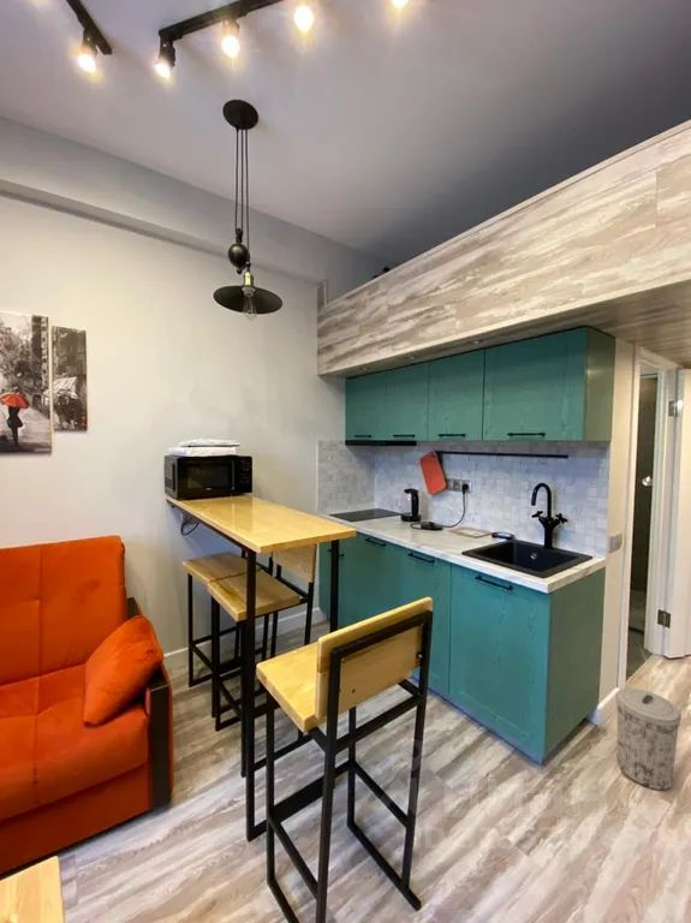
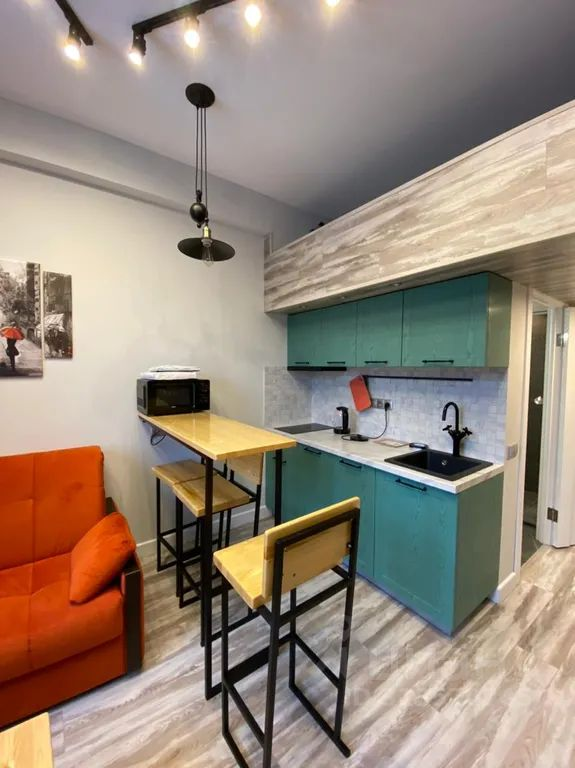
- trash can [614,687,683,791]
